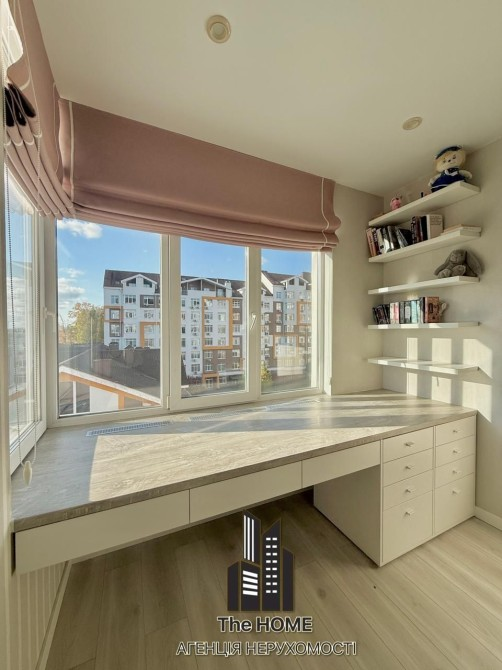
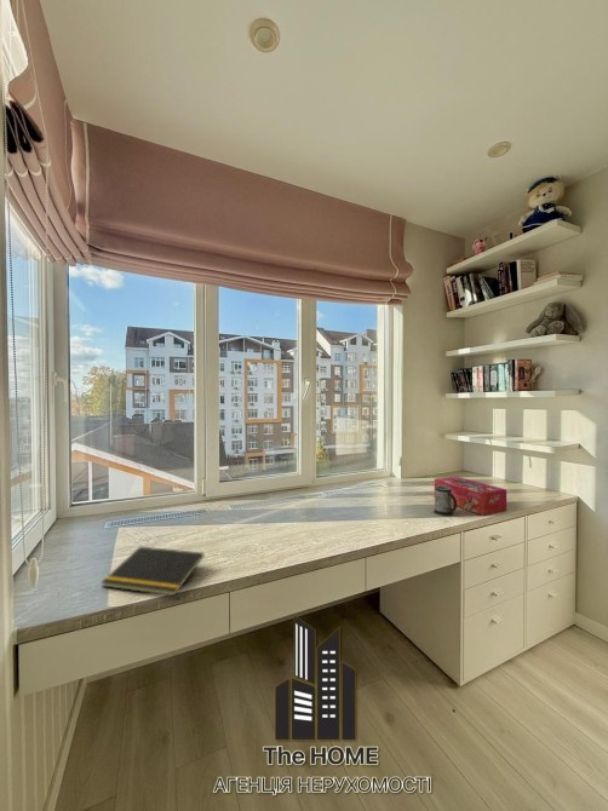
+ notepad [101,546,205,597]
+ mug [432,485,458,517]
+ tissue box [434,476,507,517]
